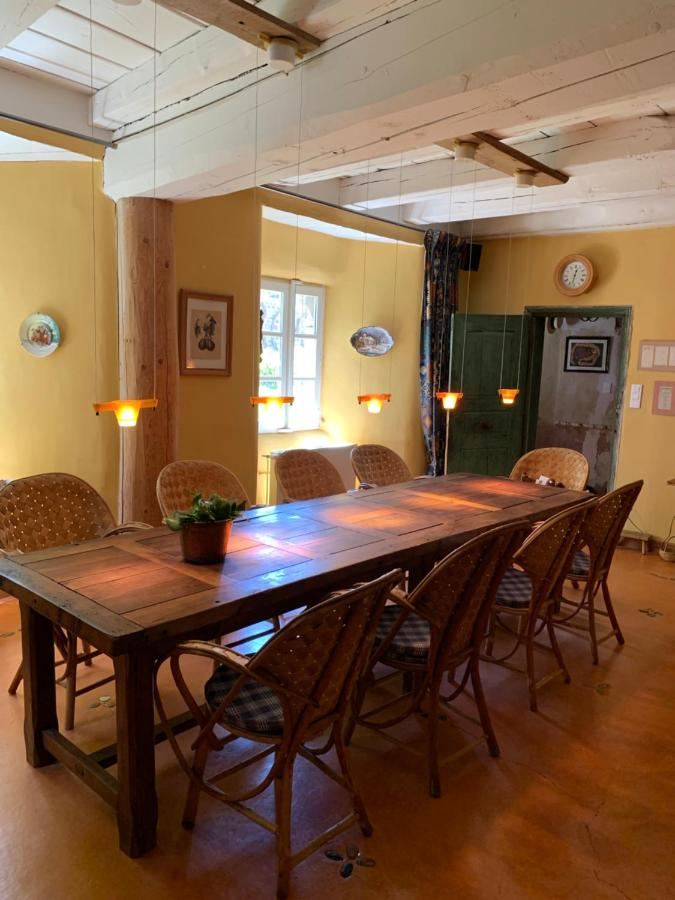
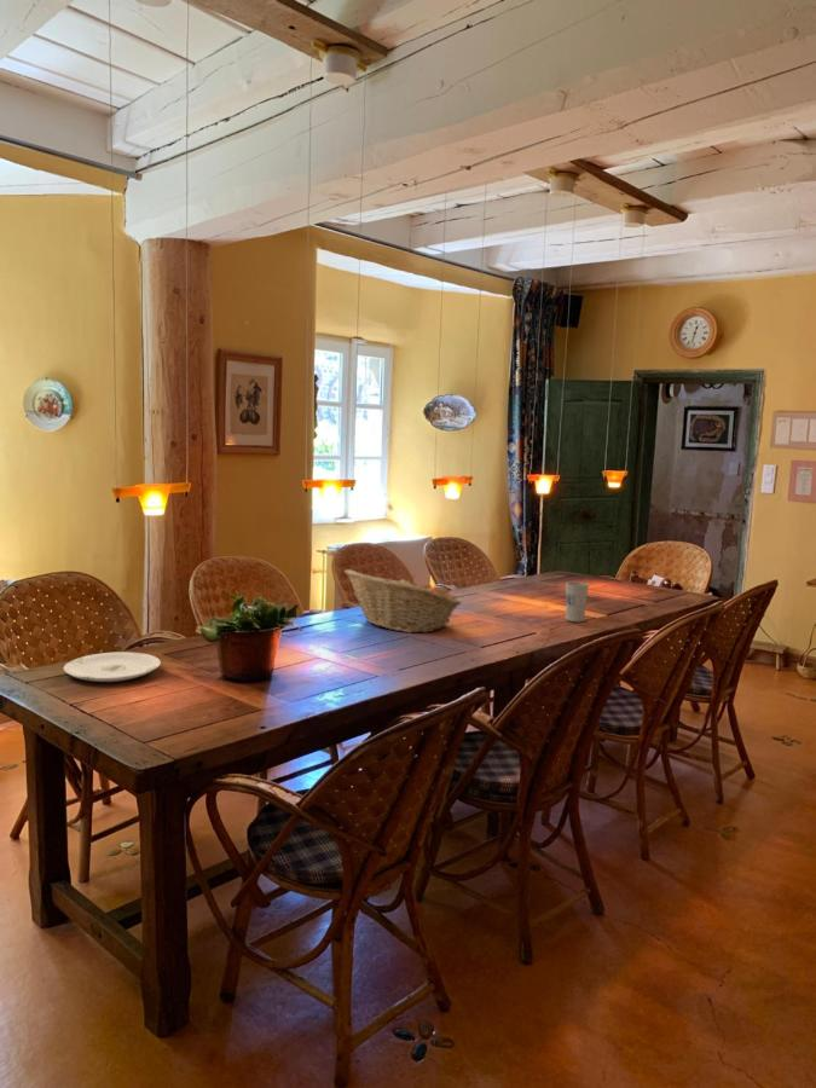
+ plate [63,652,162,683]
+ fruit basket [343,568,463,635]
+ cup [565,580,590,623]
